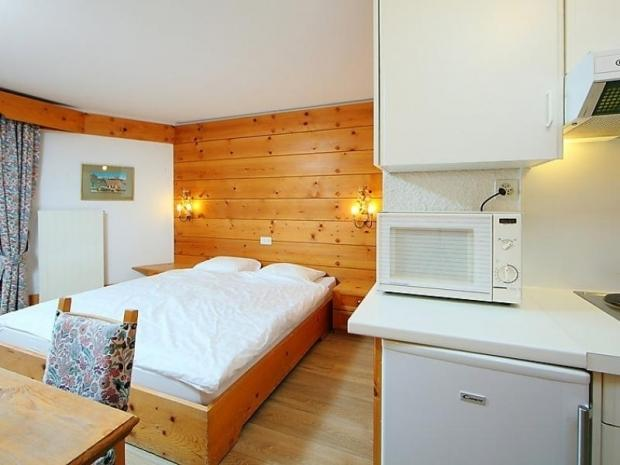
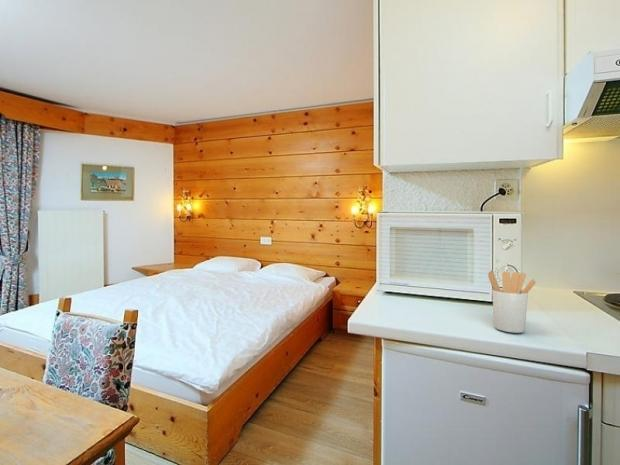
+ utensil holder [487,270,537,334]
